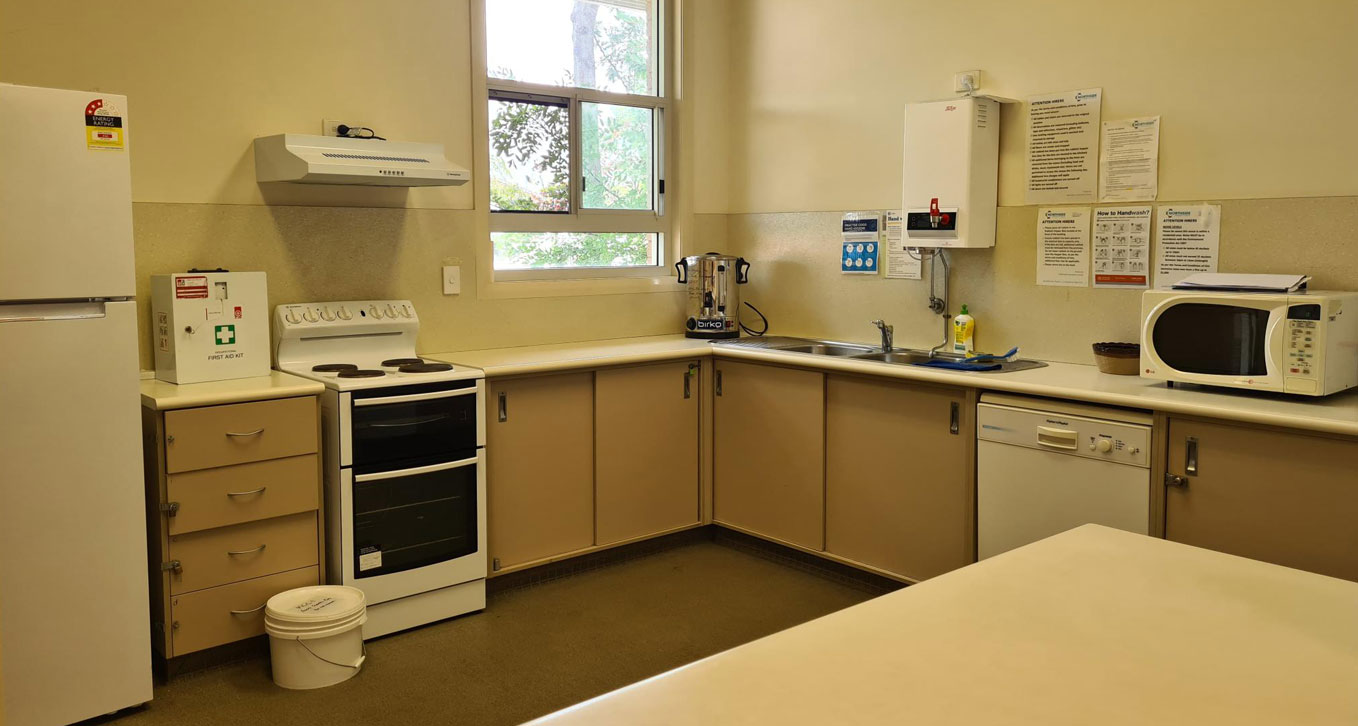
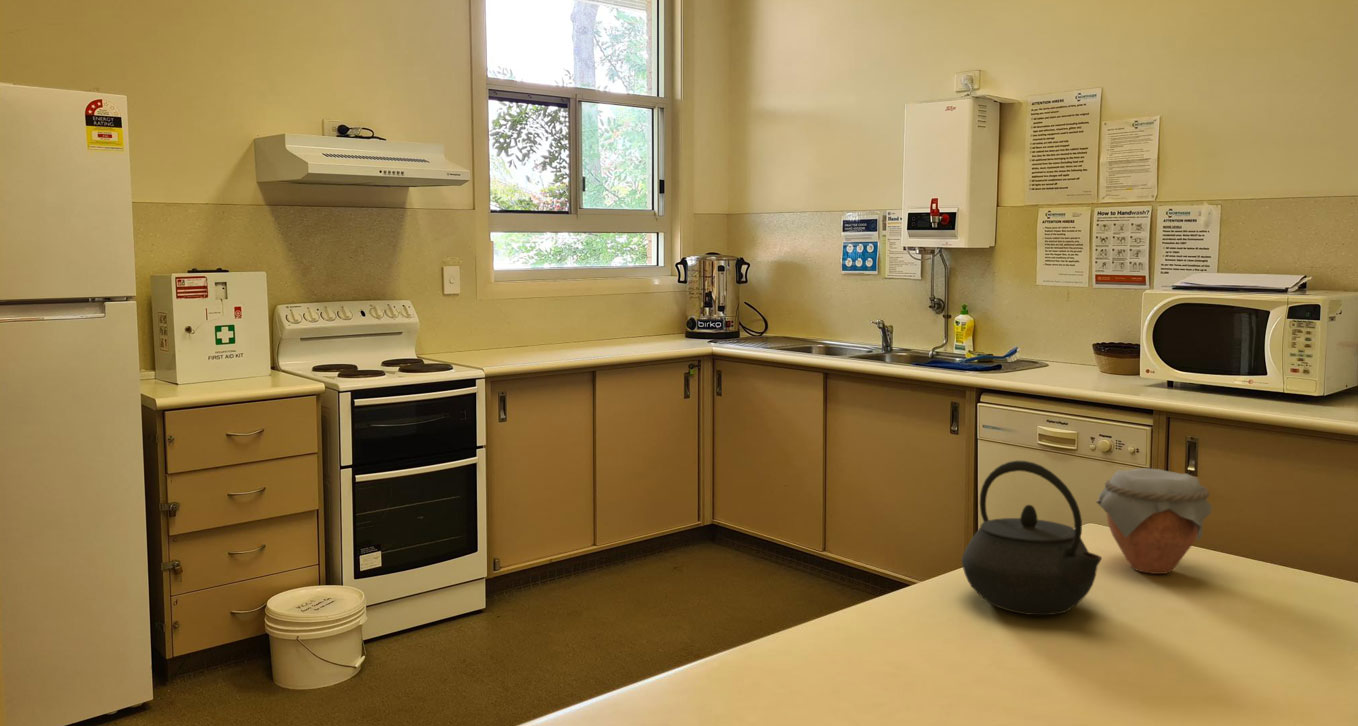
+ jar [1095,467,1214,575]
+ kettle [961,459,1103,616]
